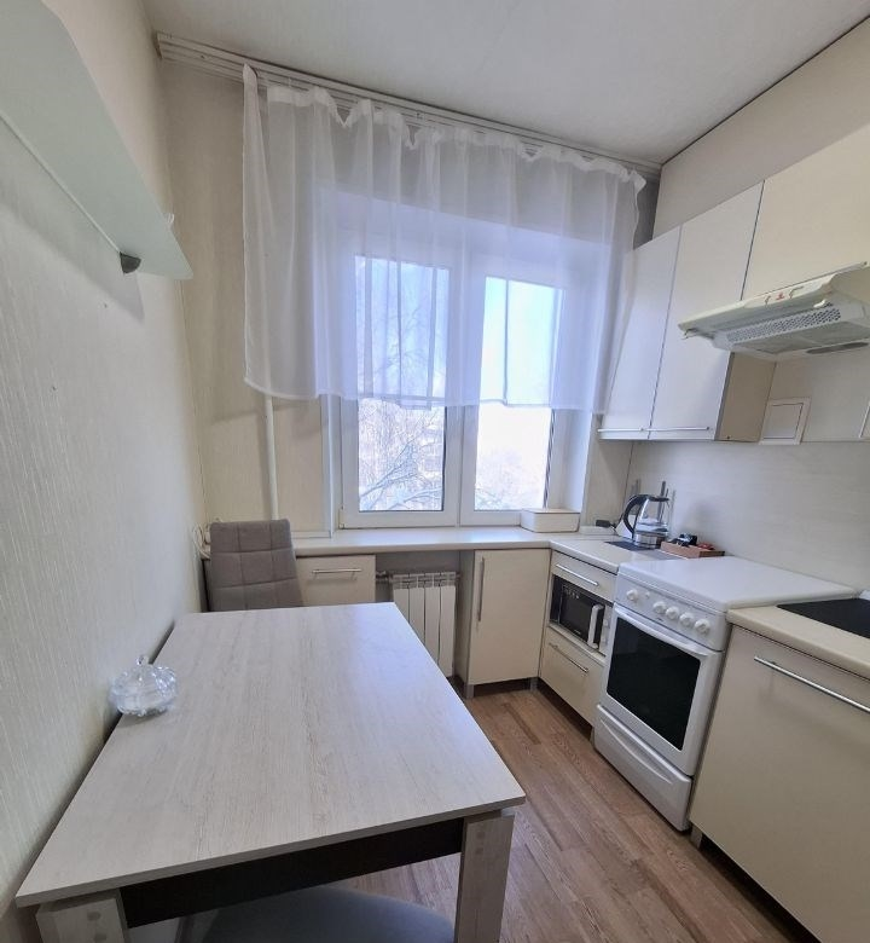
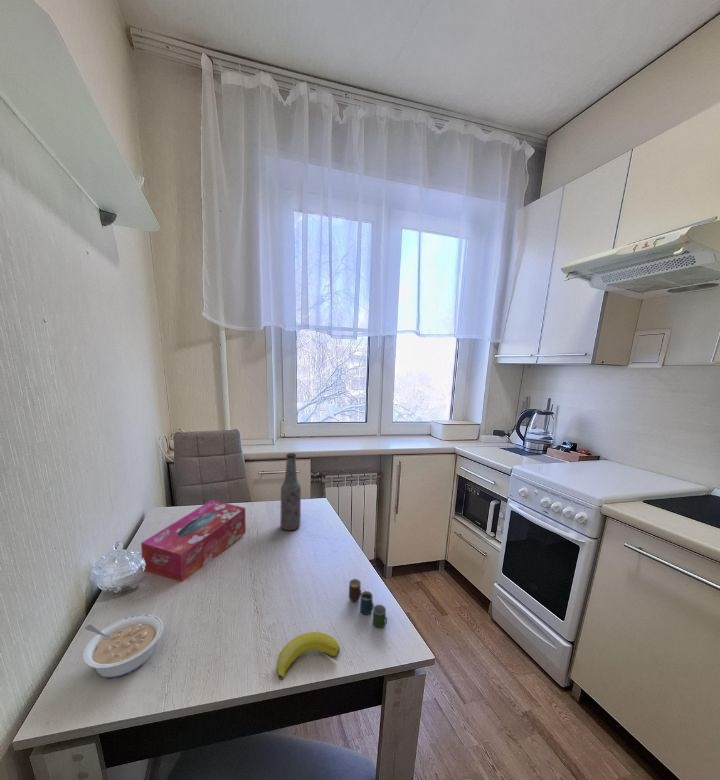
+ cup [348,578,388,630]
+ tissue box [140,499,247,583]
+ banana [276,631,340,681]
+ legume [82,614,164,679]
+ bottle [279,452,302,531]
